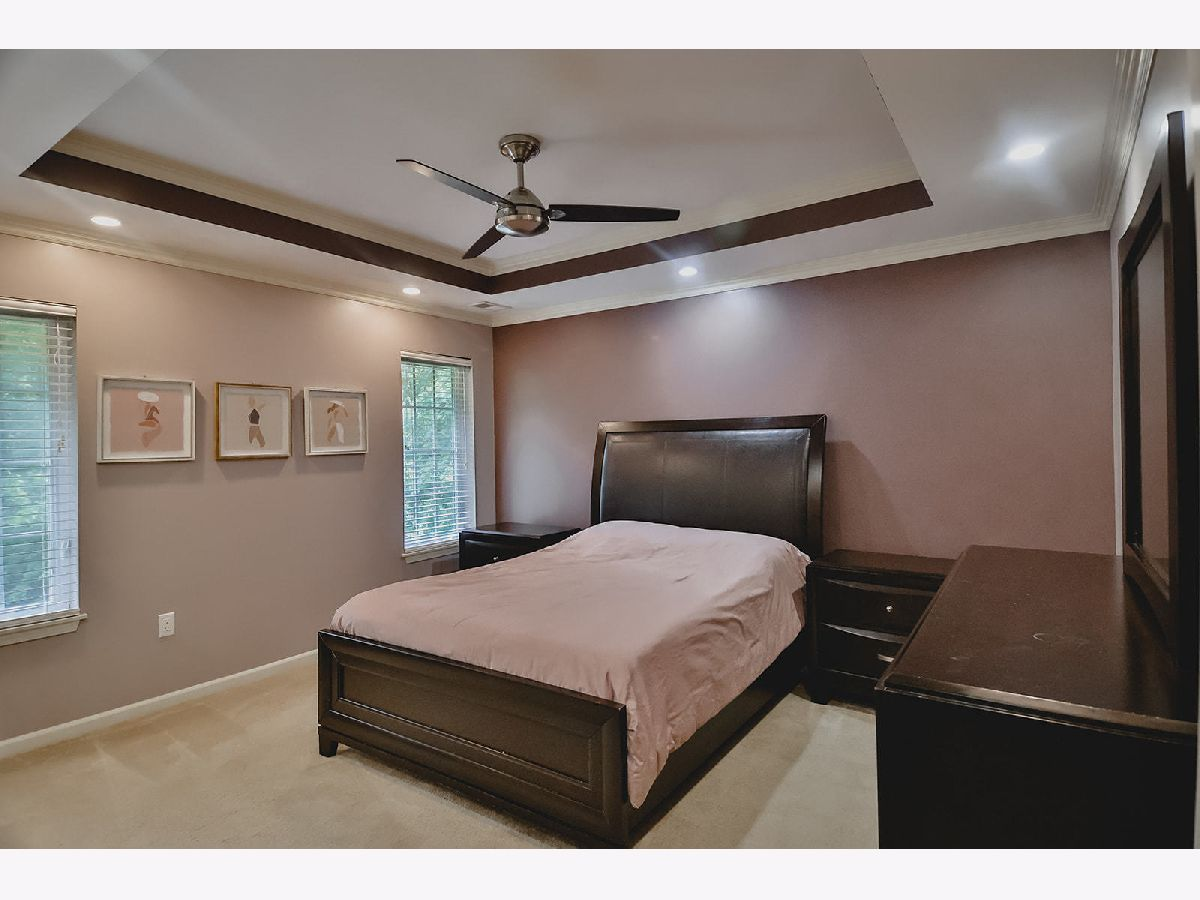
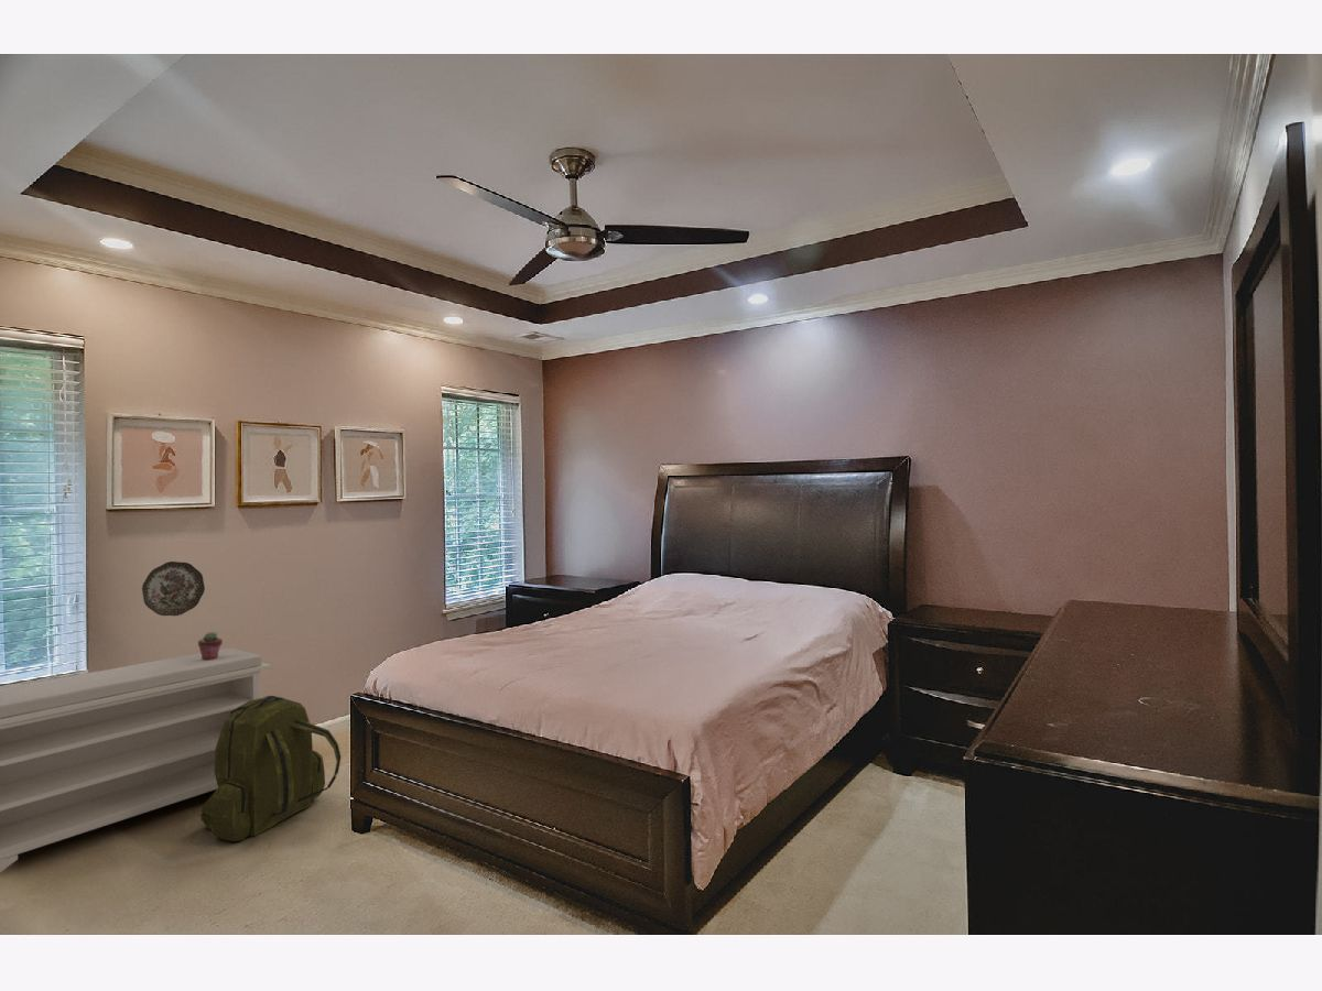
+ bench [0,647,272,873]
+ potted succulent [197,631,224,661]
+ decorative plate [141,560,206,617]
+ backpack [201,695,343,842]
